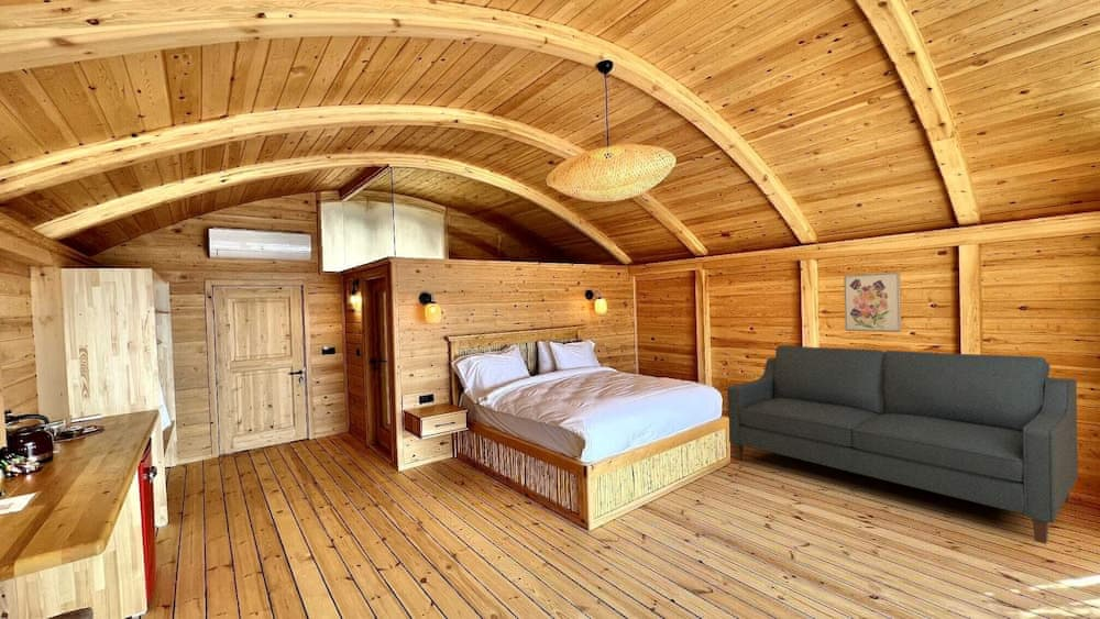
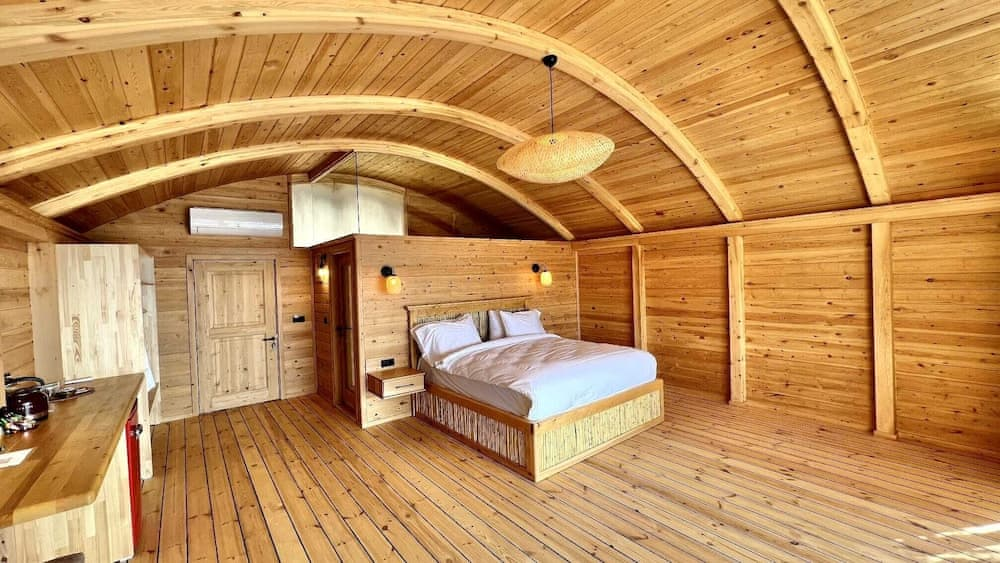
- sofa [726,344,1079,545]
- wall art [843,270,903,333]
